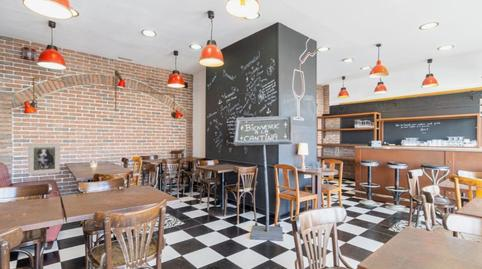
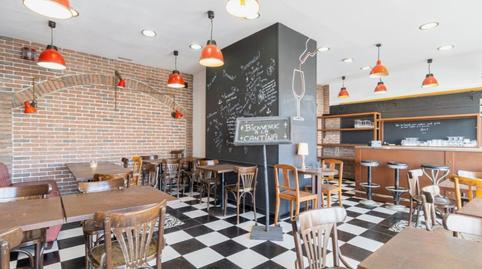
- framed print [27,142,61,176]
